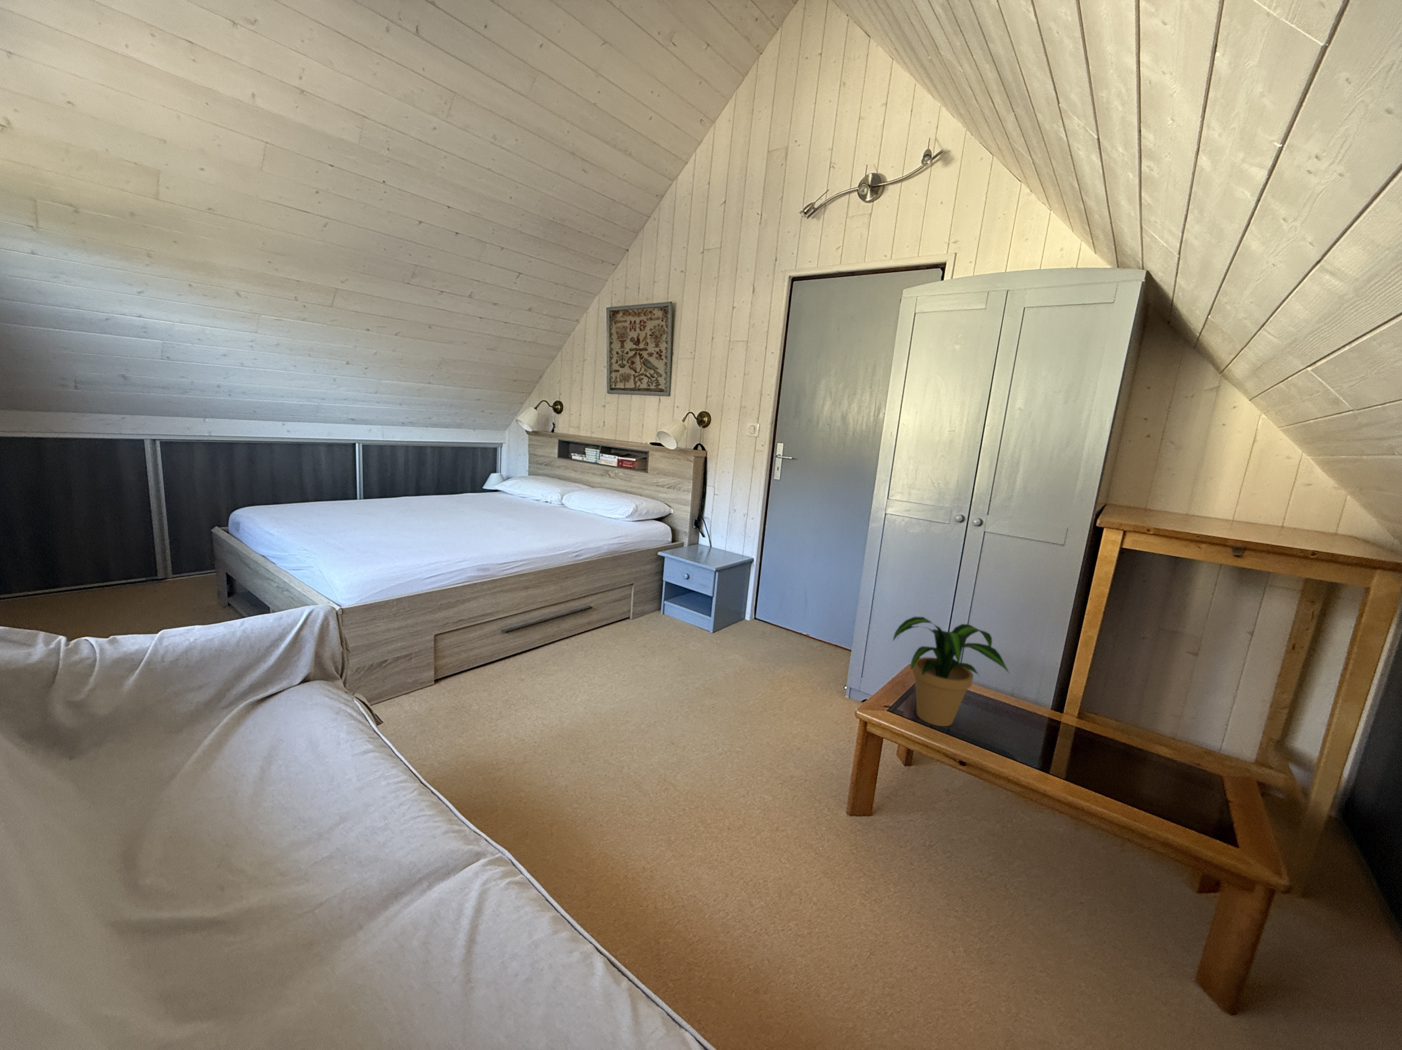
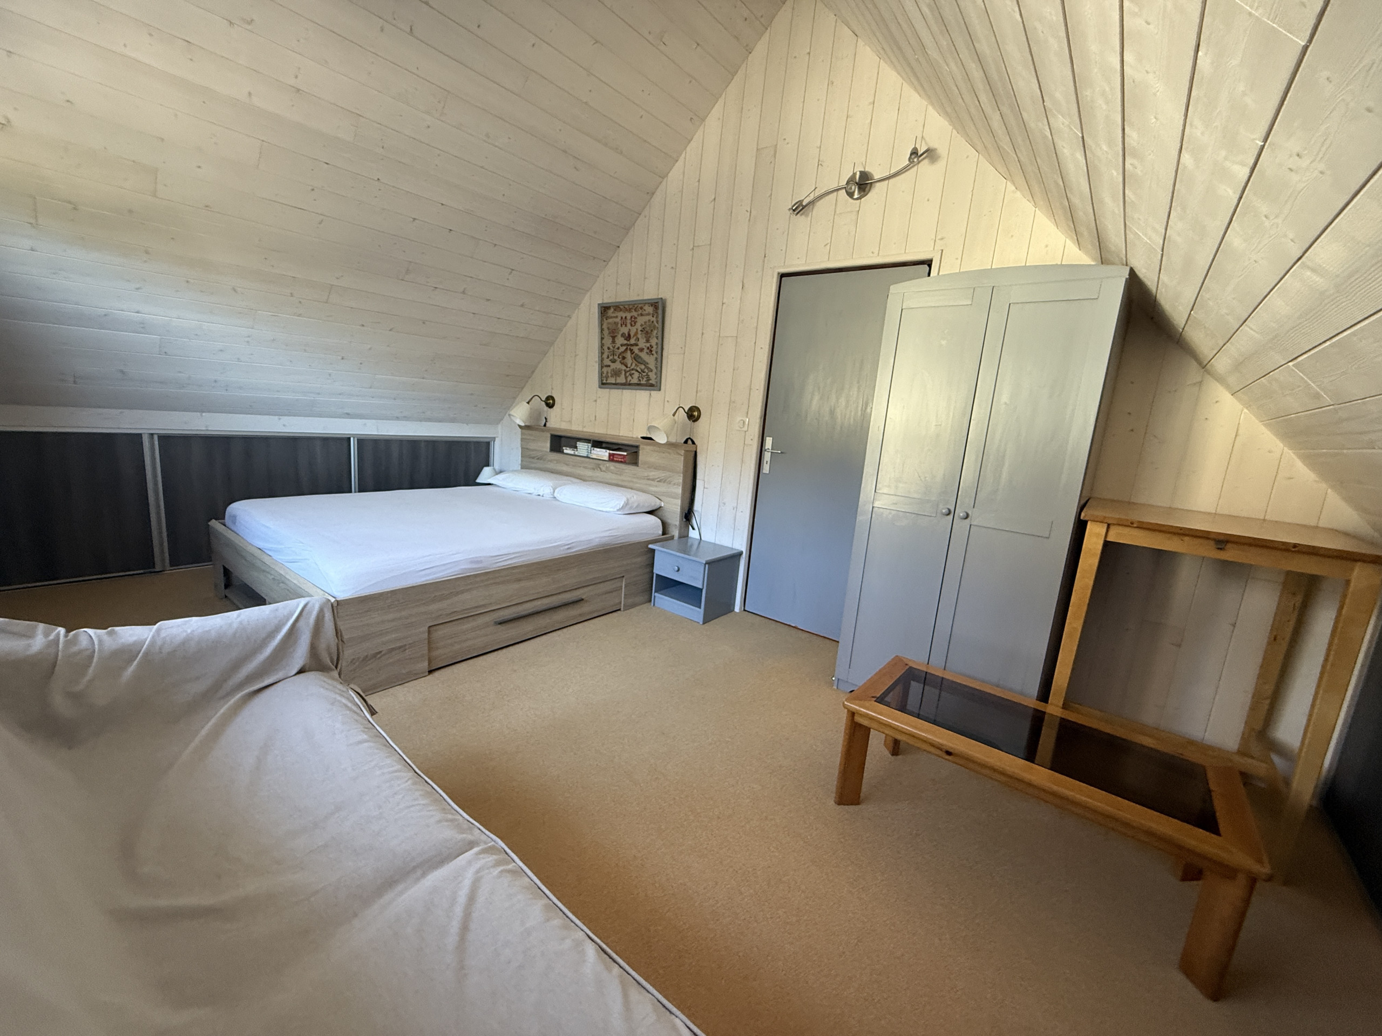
- potted plant [893,617,1011,727]
